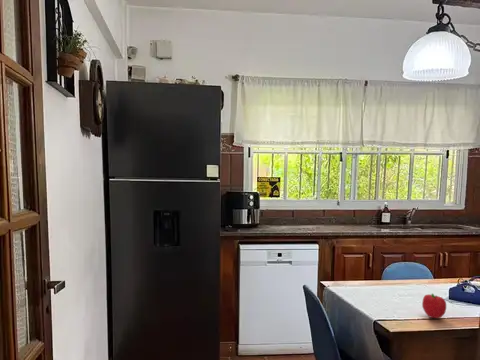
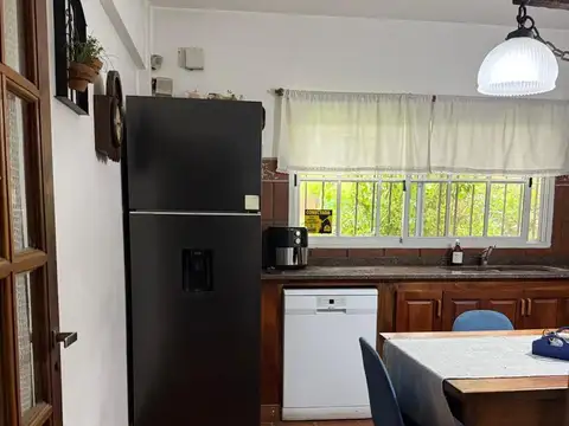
- fruit [421,292,447,319]
